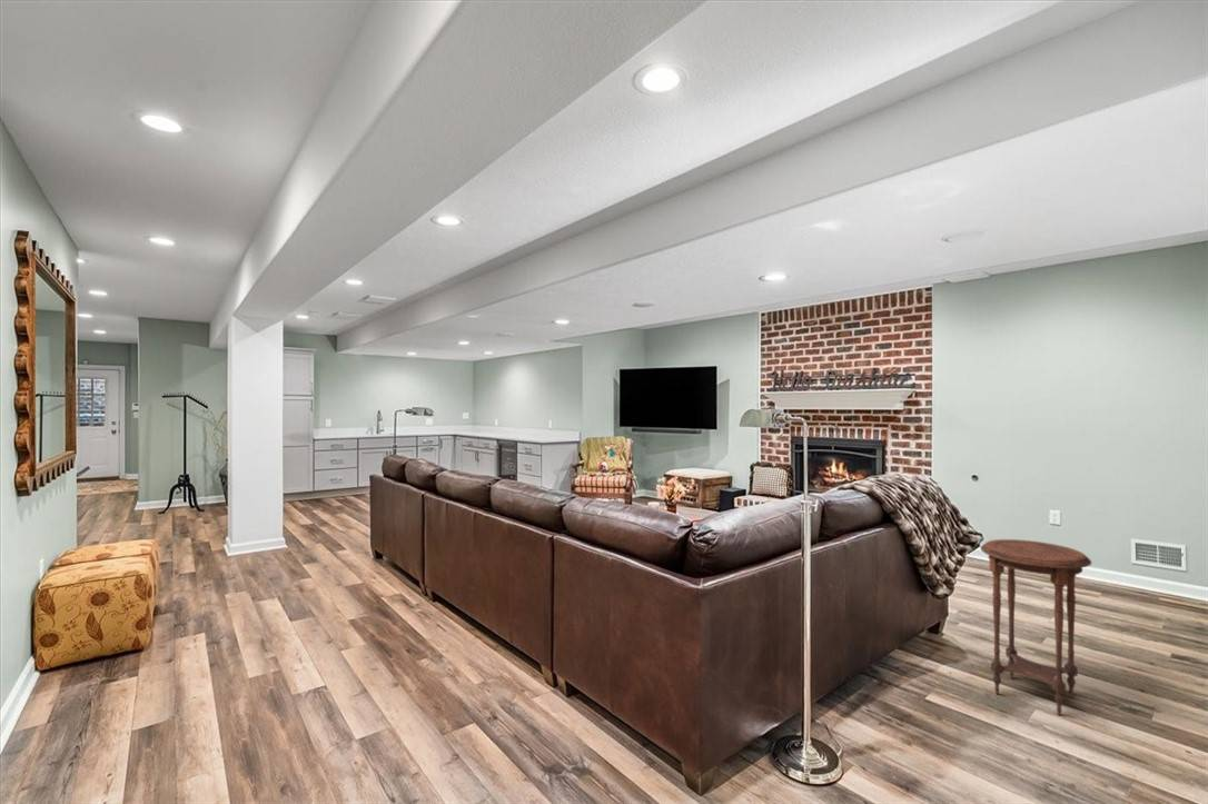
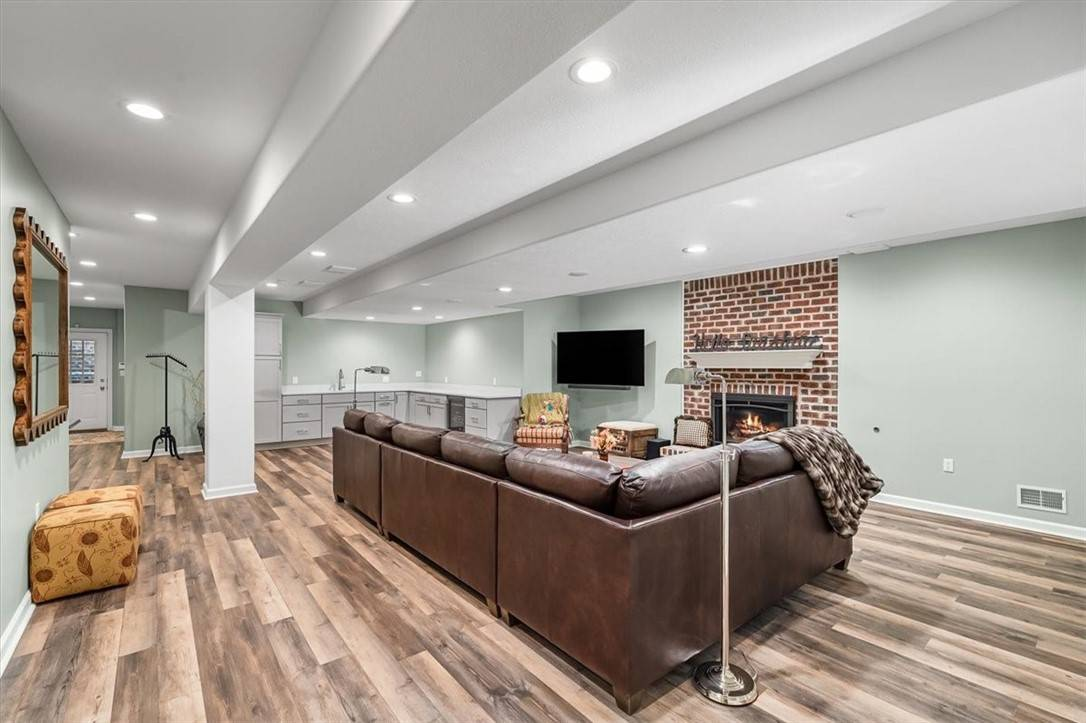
- side table [980,538,1092,716]
